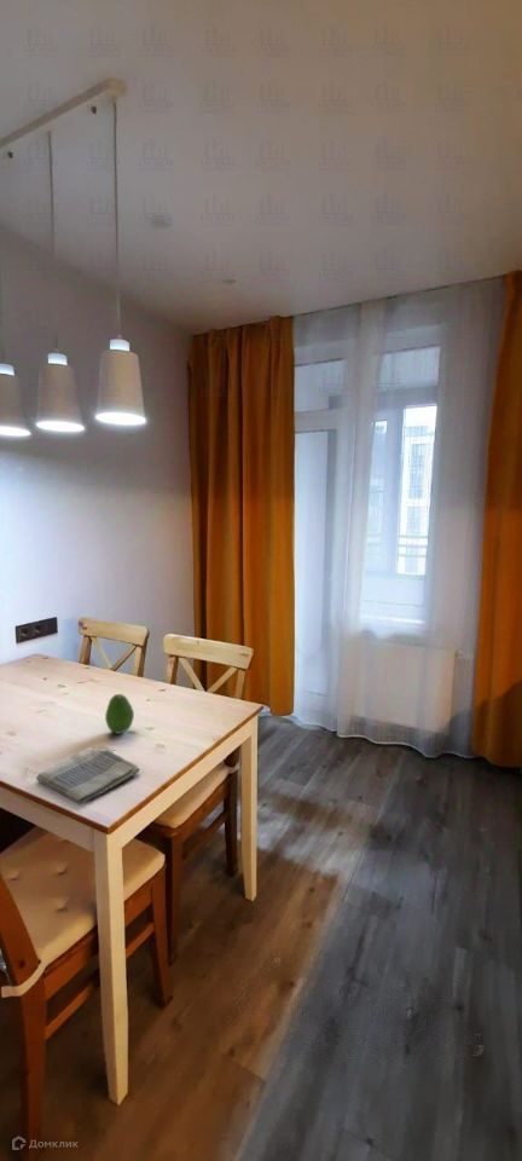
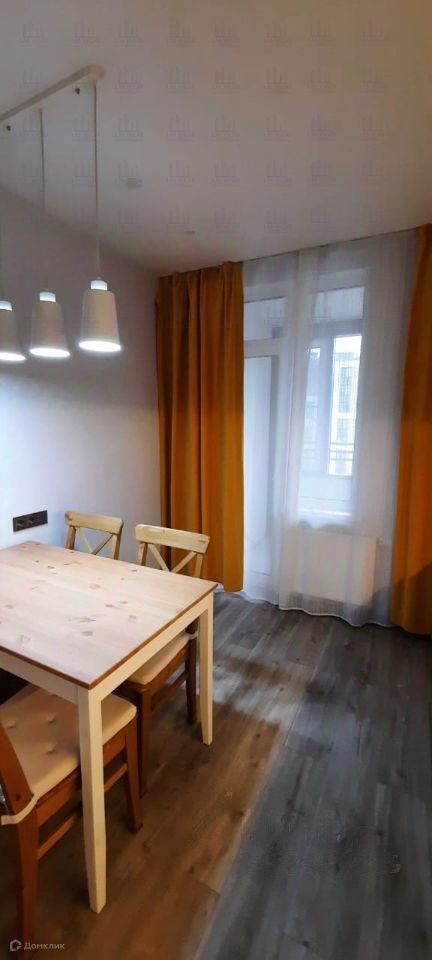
- dish towel [35,746,141,805]
- fruit [104,693,135,735]
